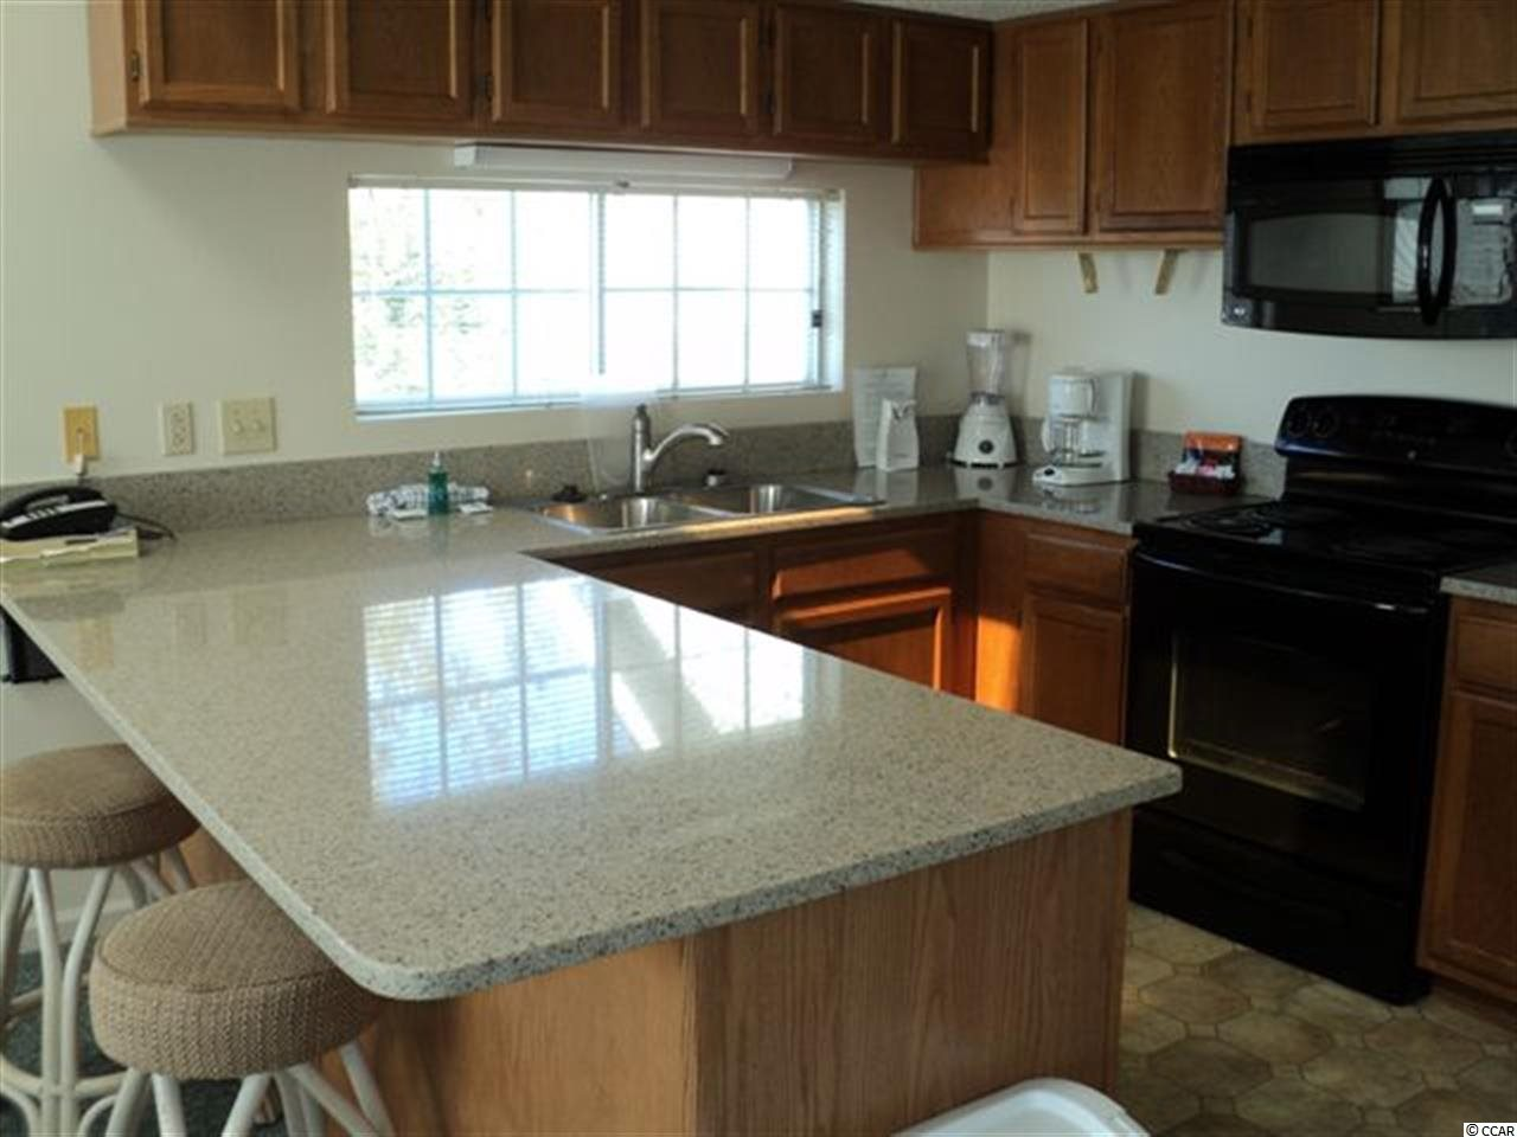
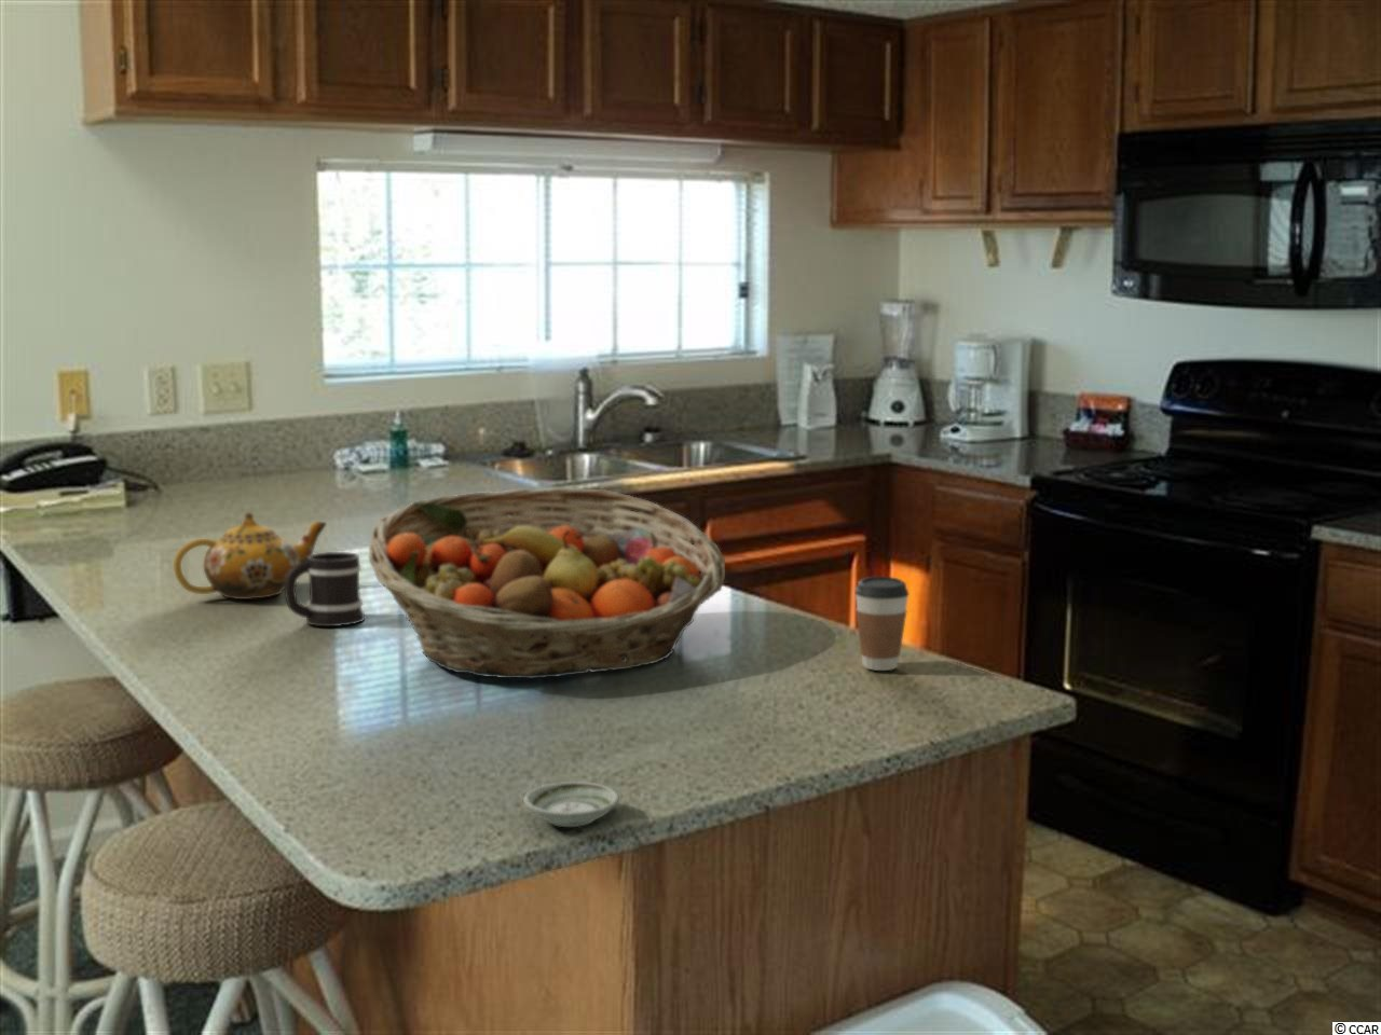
+ mug [284,551,365,627]
+ fruit basket [368,487,726,679]
+ teapot [173,511,328,600]
+ saucer [522,781,620,828]
+ coffee cup [854,576,910,672]
